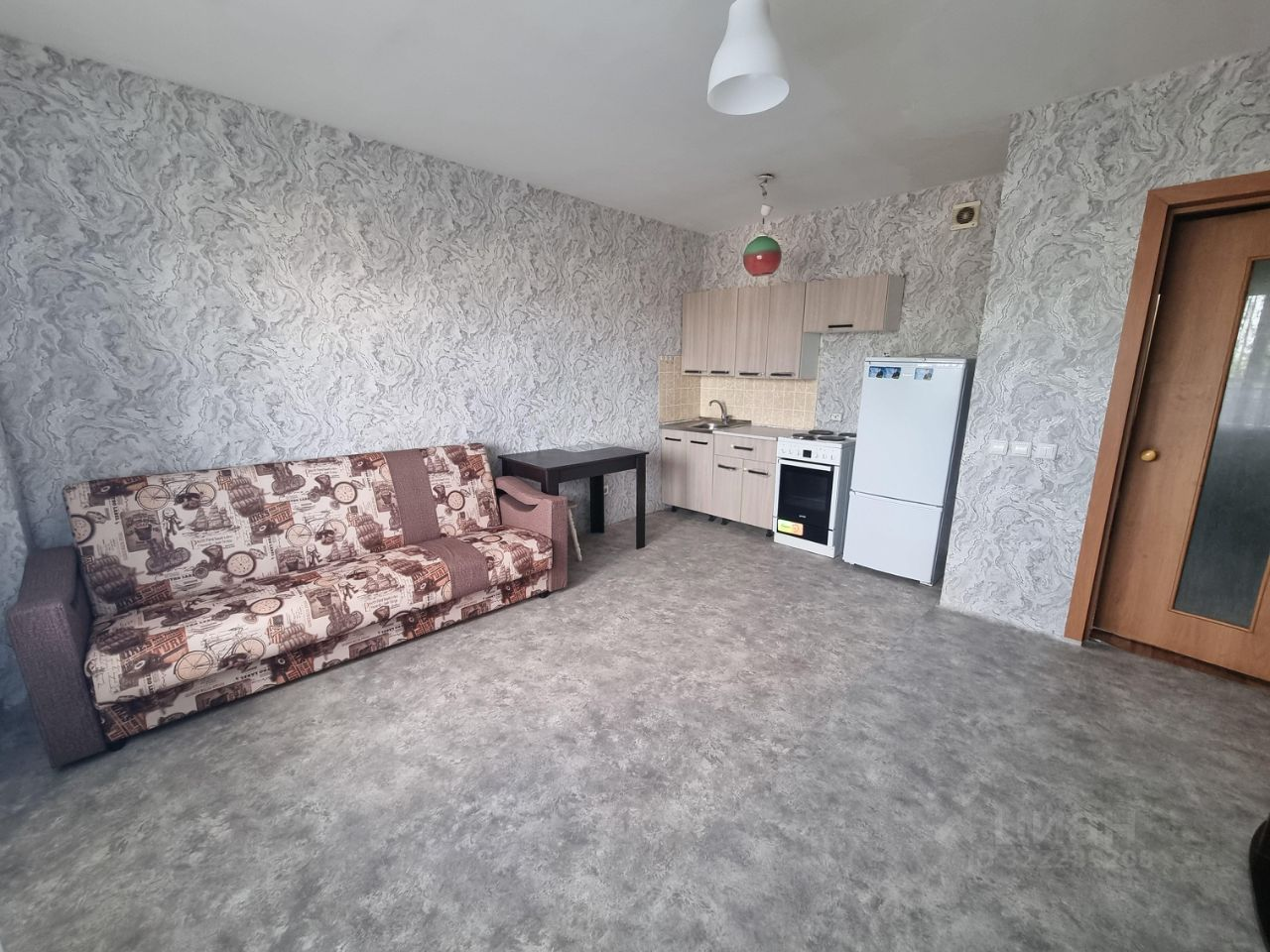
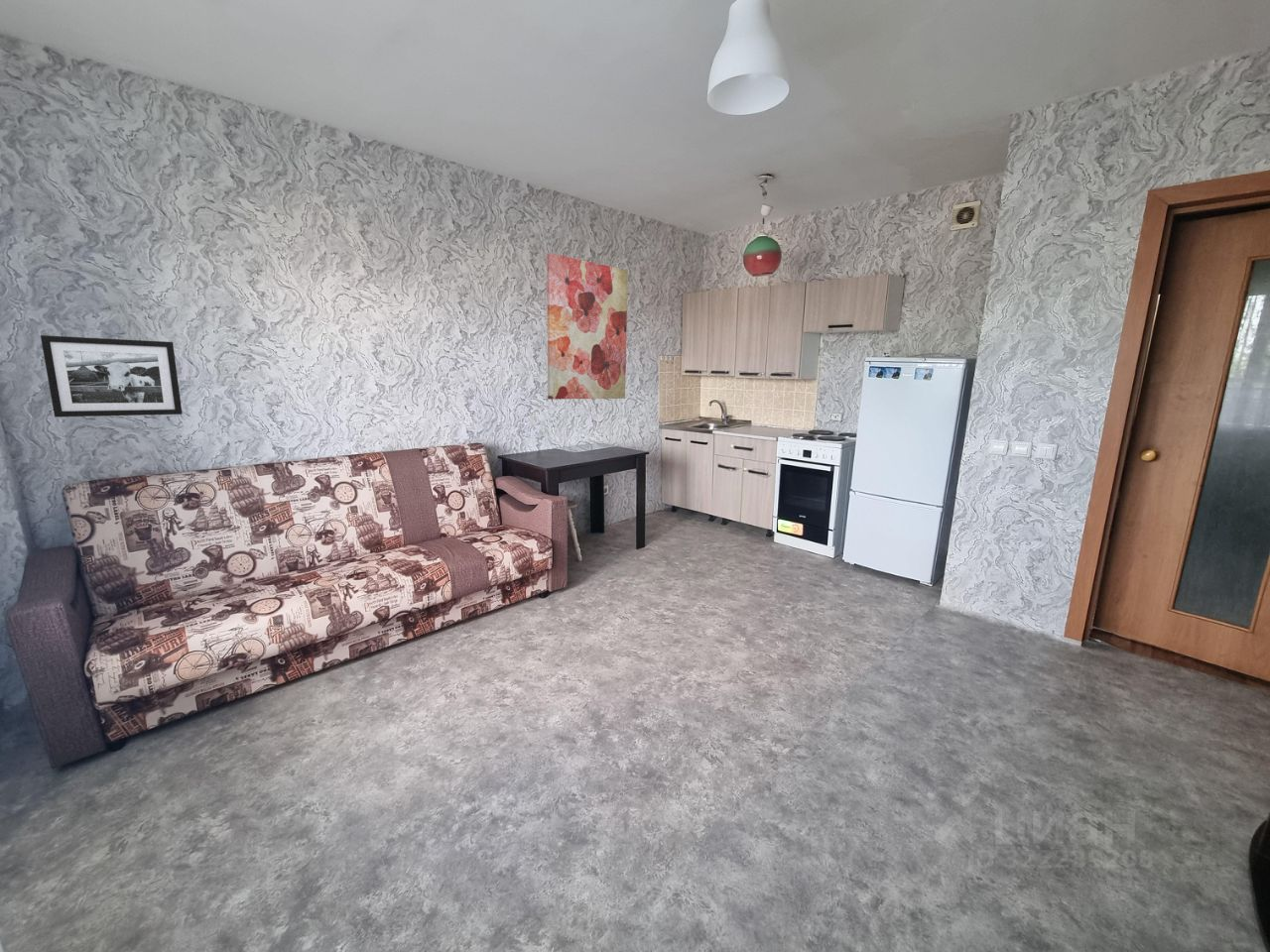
+ picture frame [40,334,184,417]
+ wall art [546,252,629,401]
